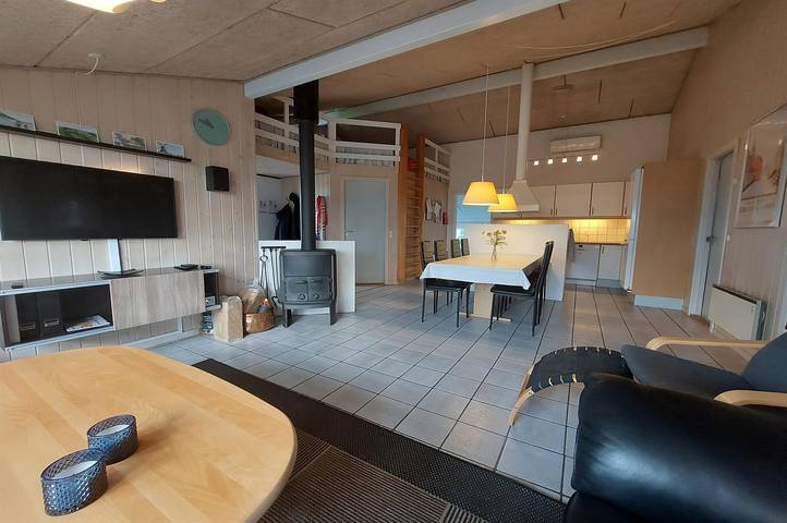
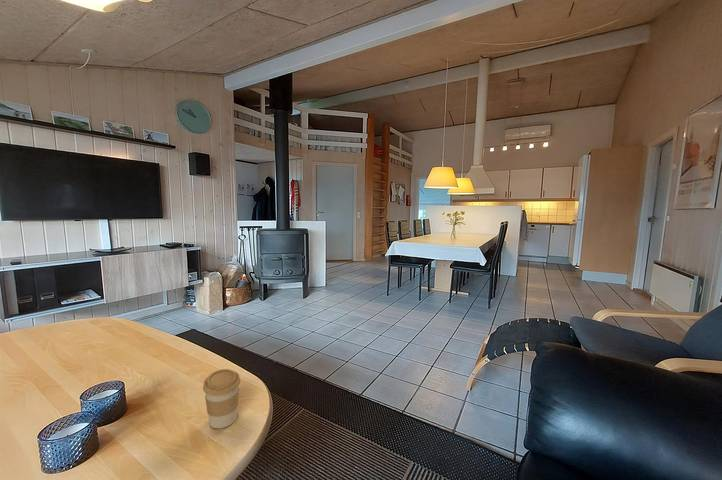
+ coffee cup [202,368,241,429]
